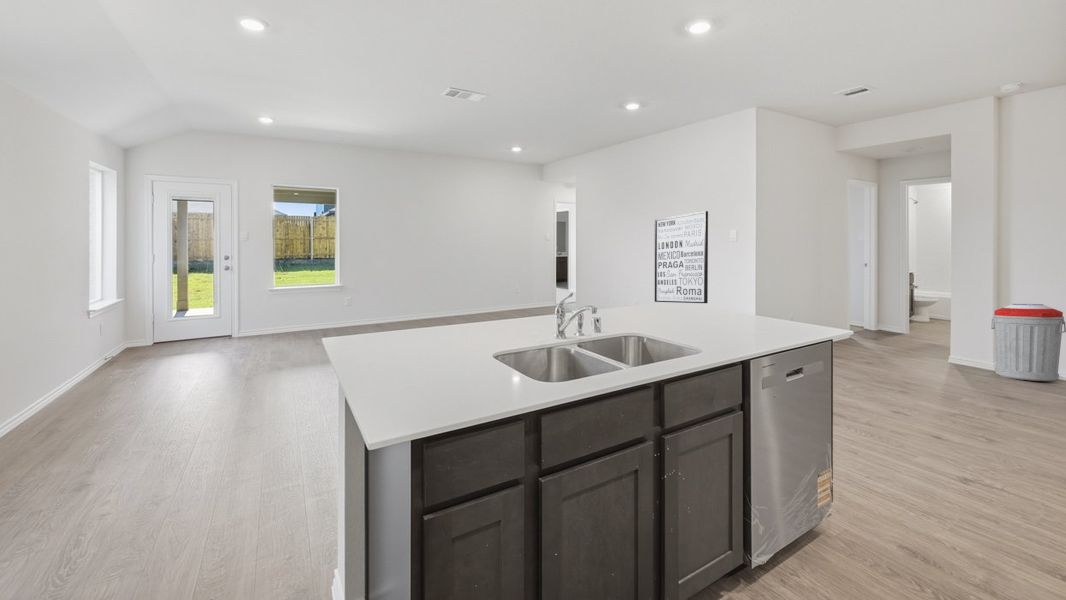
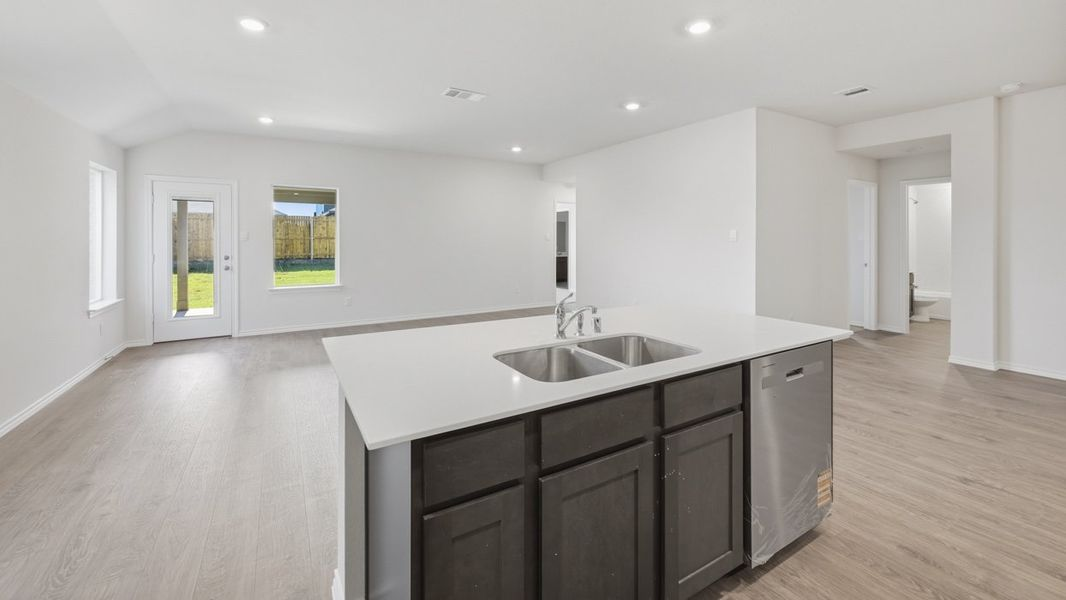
- trash can [990,303,1066,382]
- wall art [654,210,709,304]
